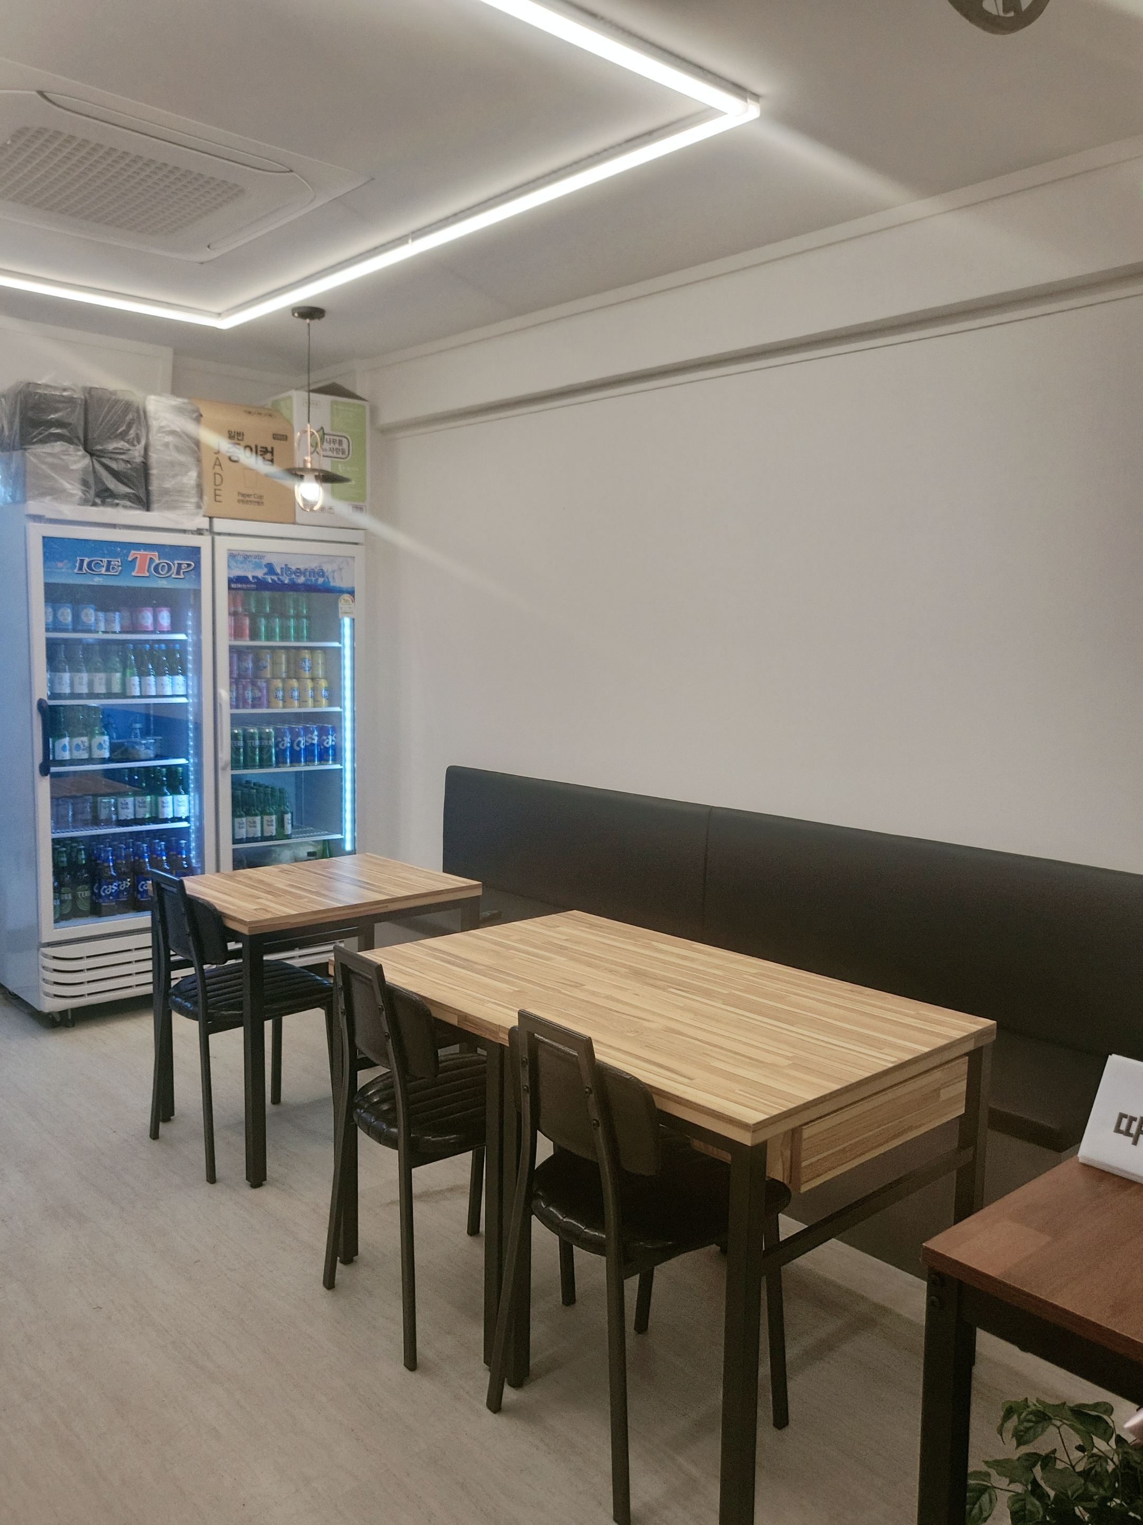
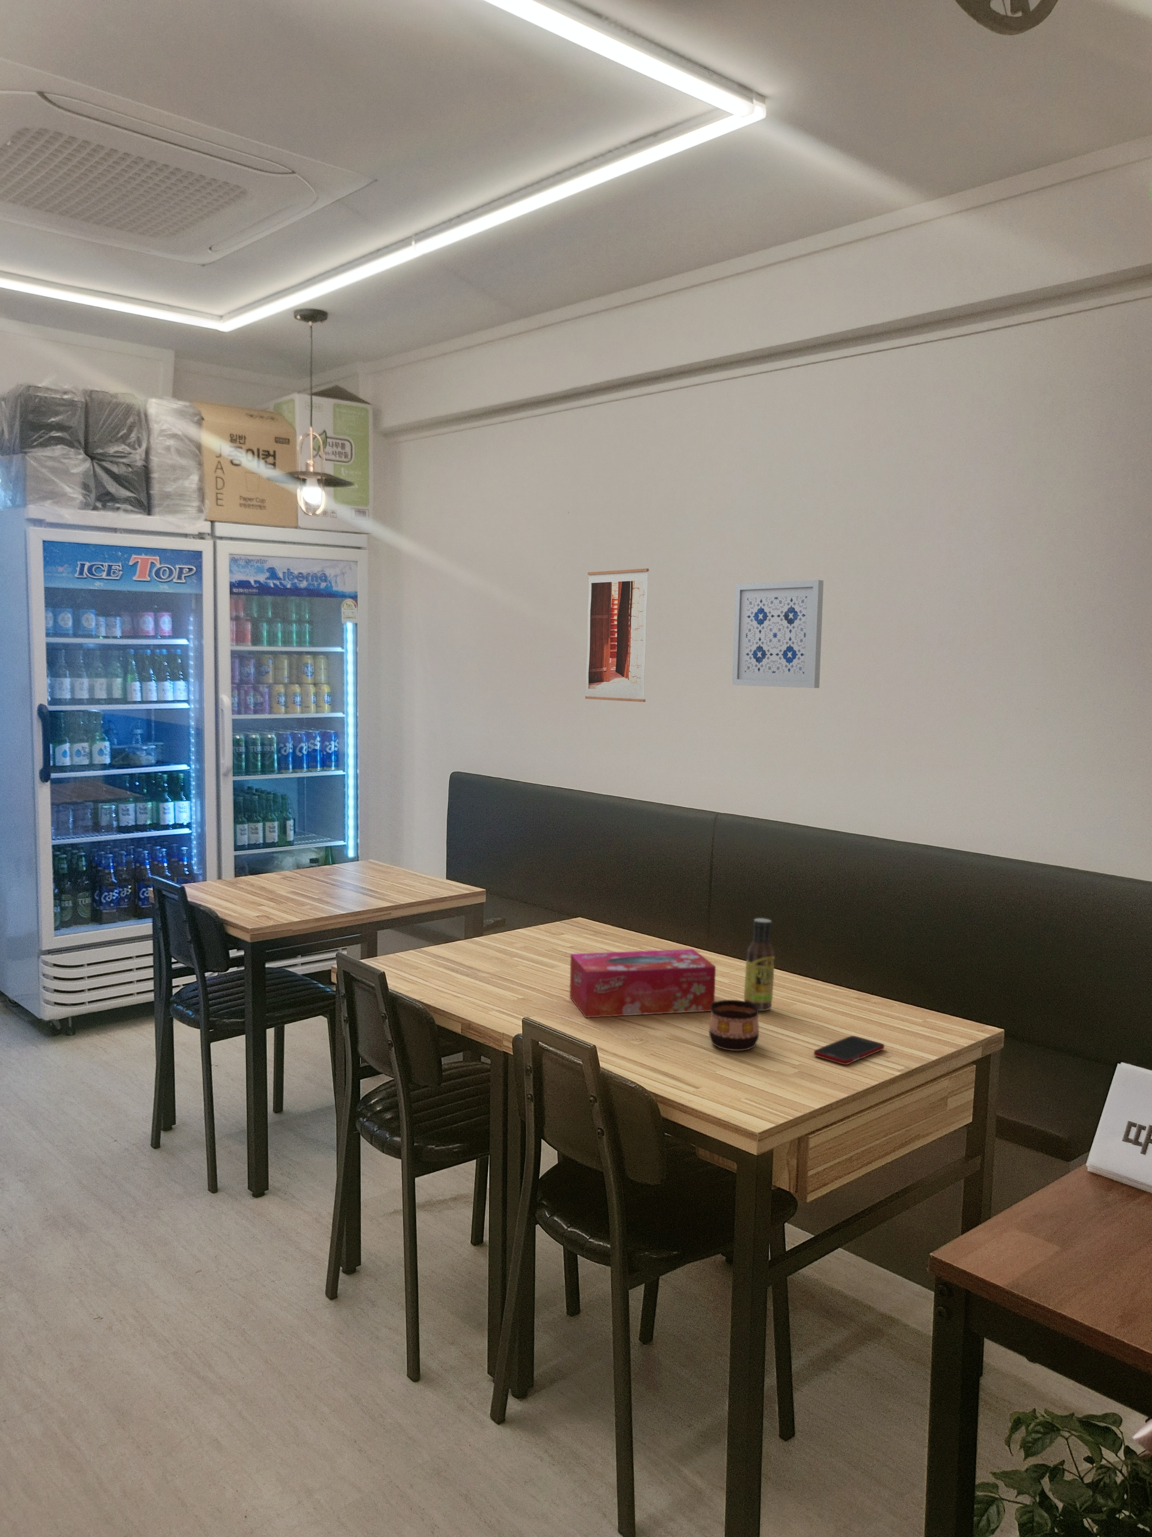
+ cup [709,1000,760,1052]
+ wall art [584,568,649,702]
+ wall art [732,580,824,689]
+ cell phone [813,1035,885,1065]
+ sauce bottle [743,917,776,1012]
+ tissue box [569,949,716,1018]
